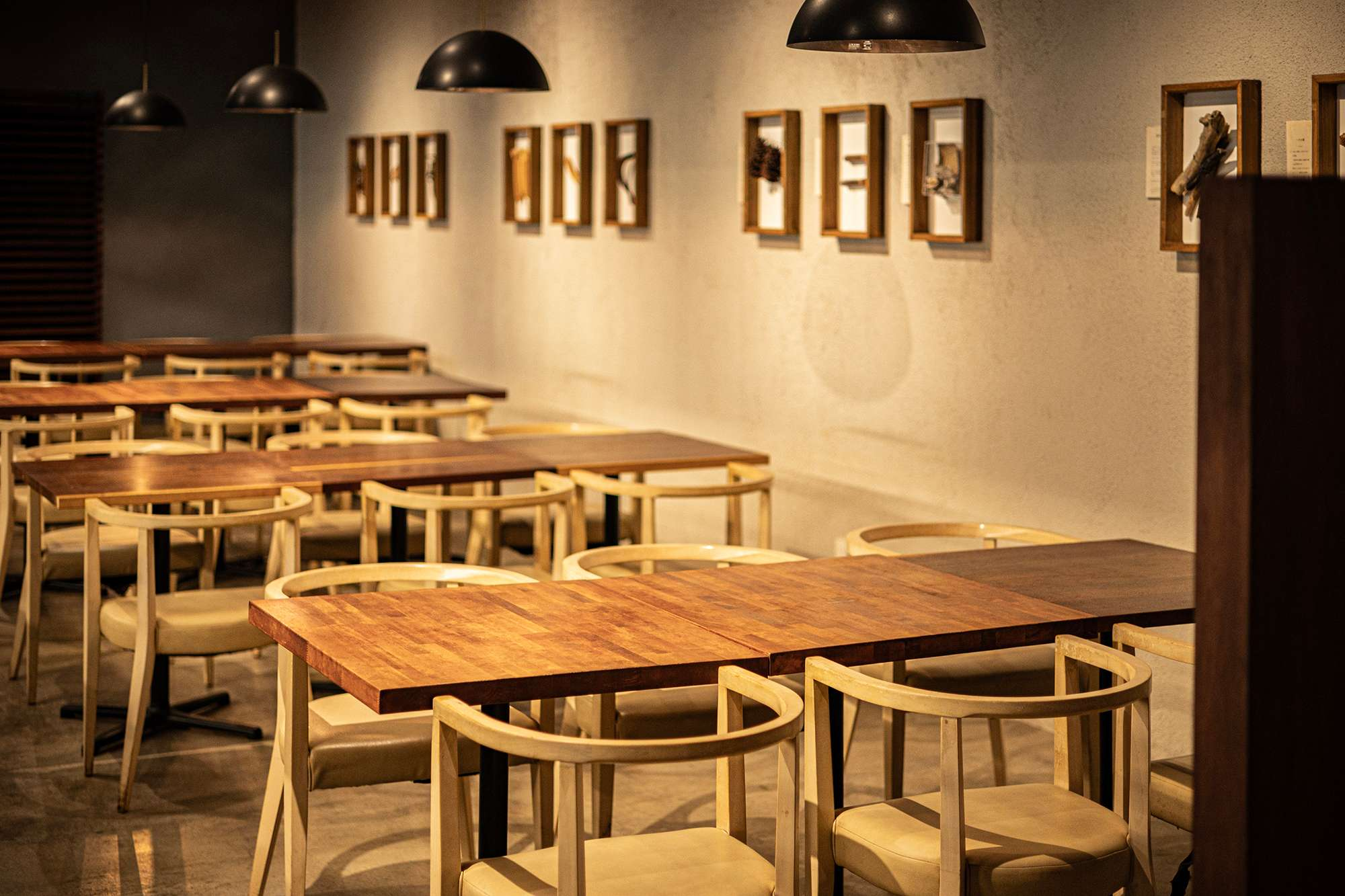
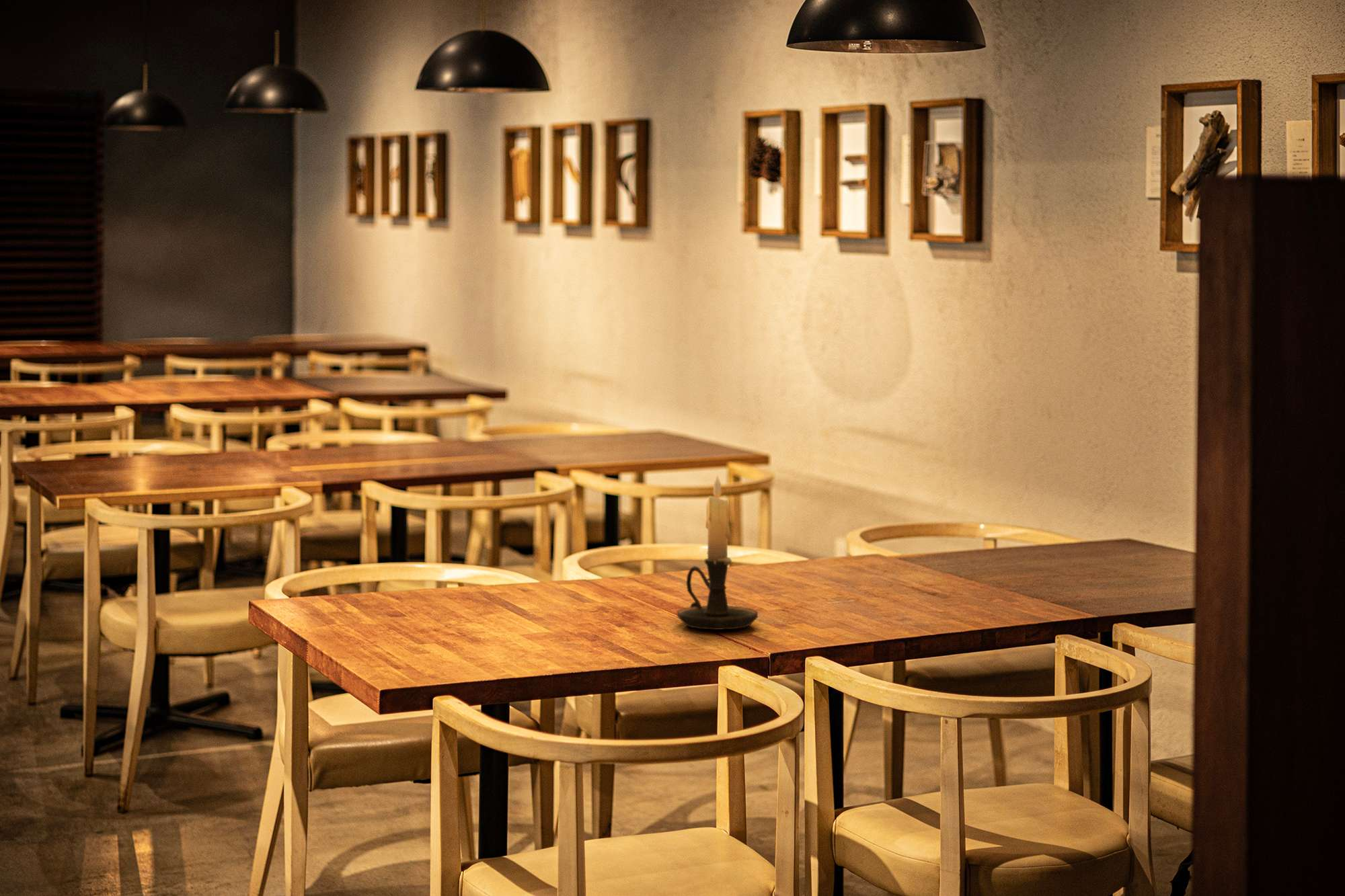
+ candle holder [677,474,759,630]
